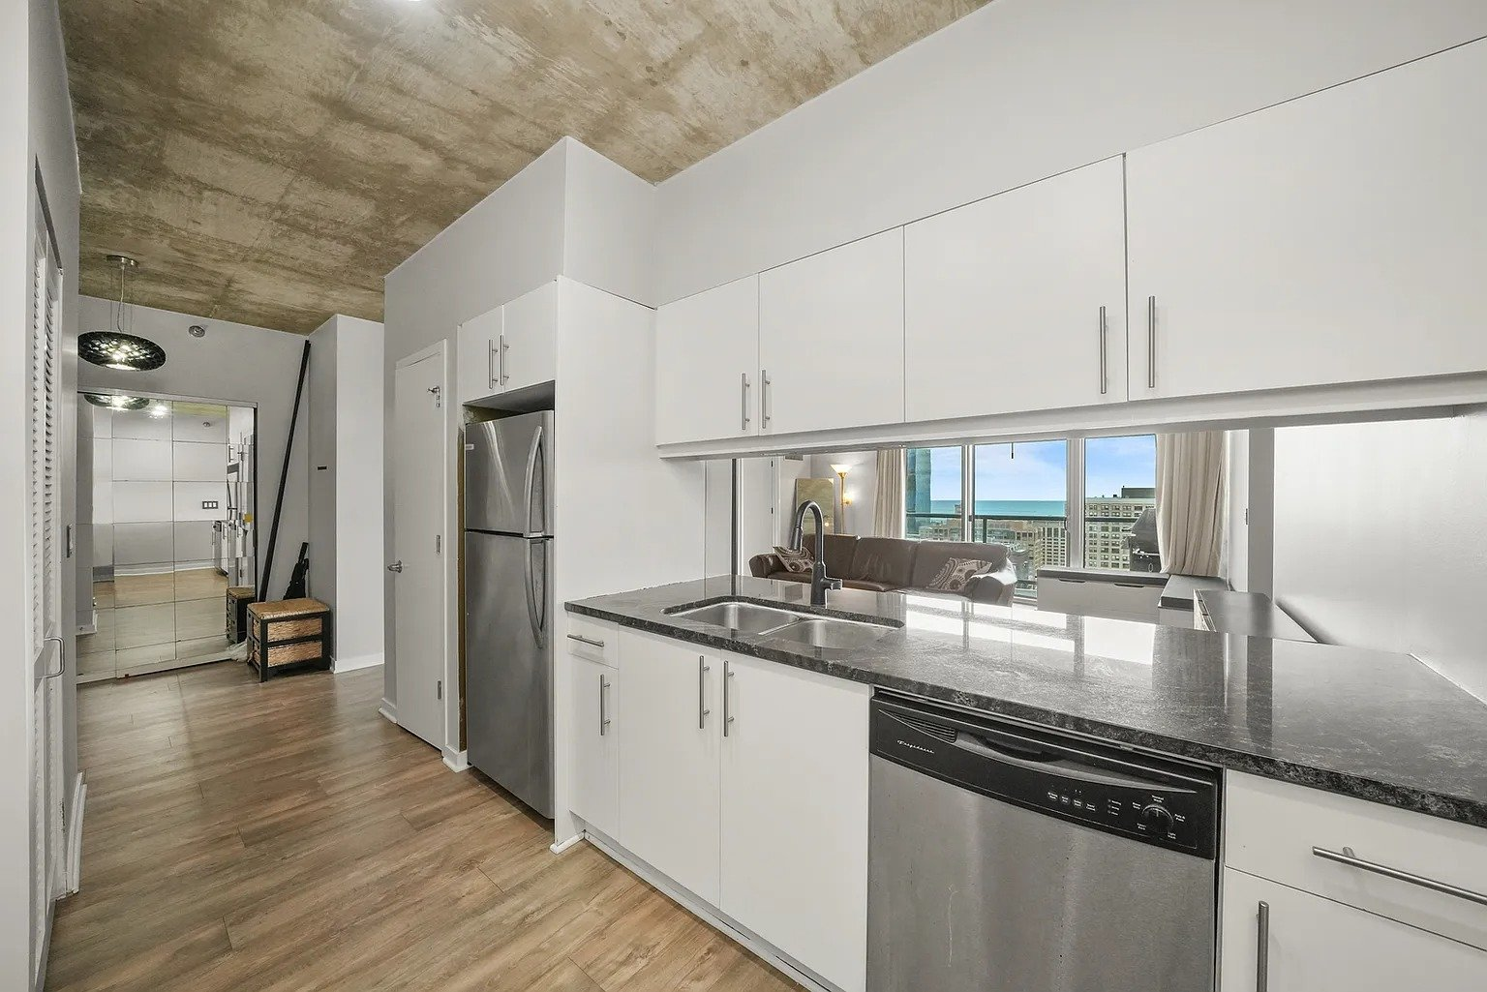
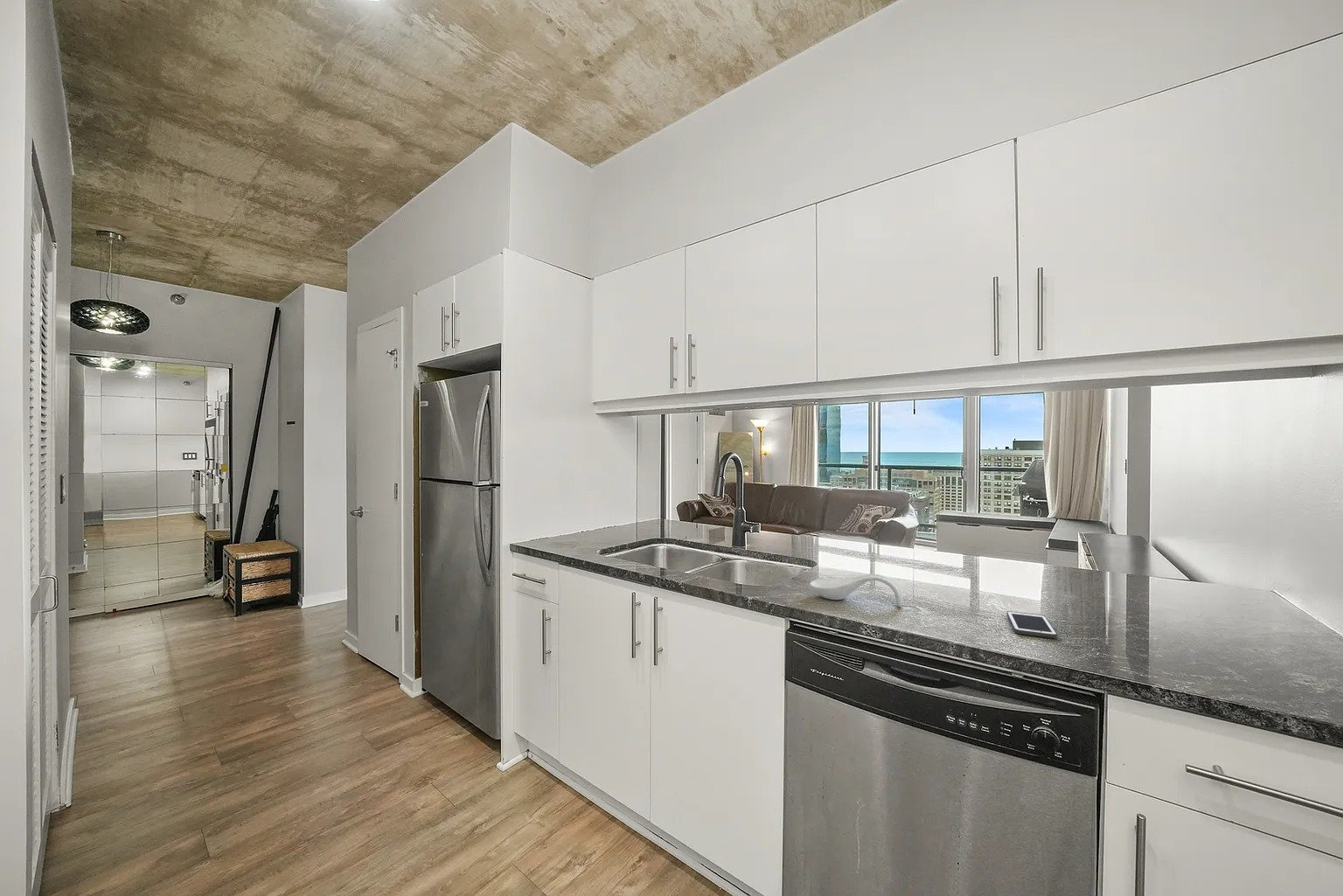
+ cell phone [1006,610,1058,639]
+ spoon rest [809,573,904,608]
